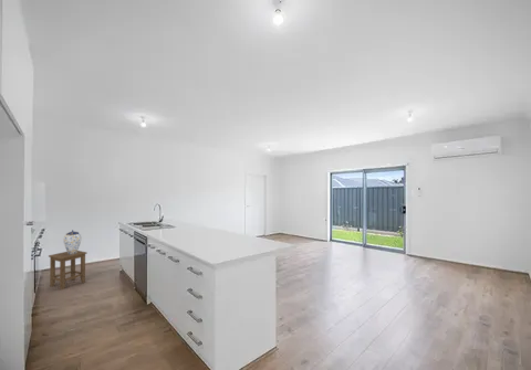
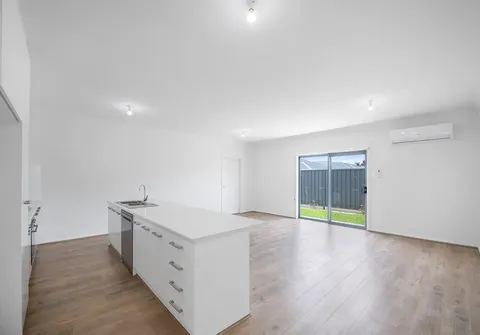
- stool [48,250,88,290]
- decorative urn [62,229,83,254]
